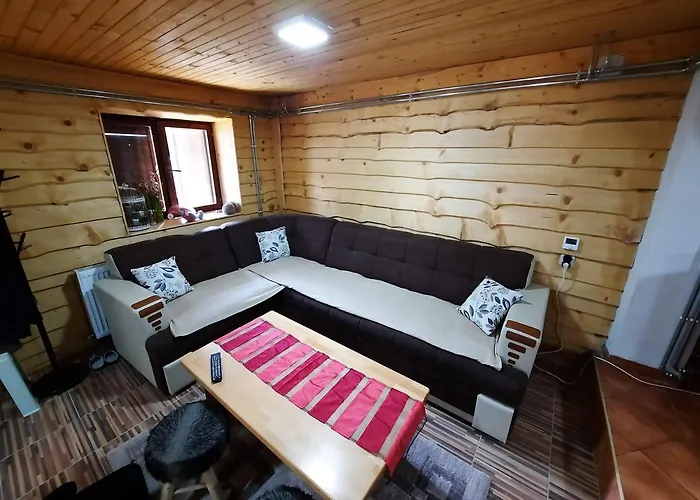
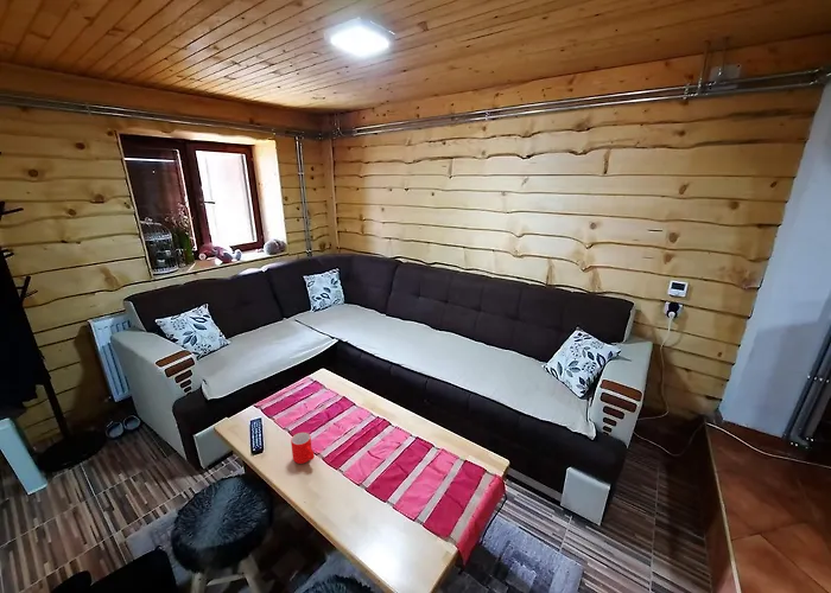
+ mug [290,432,316,465]
